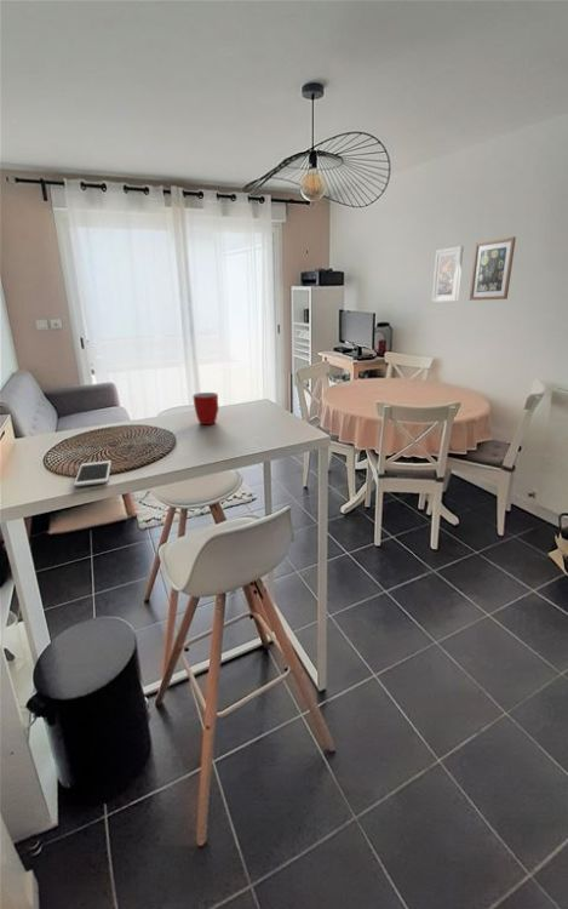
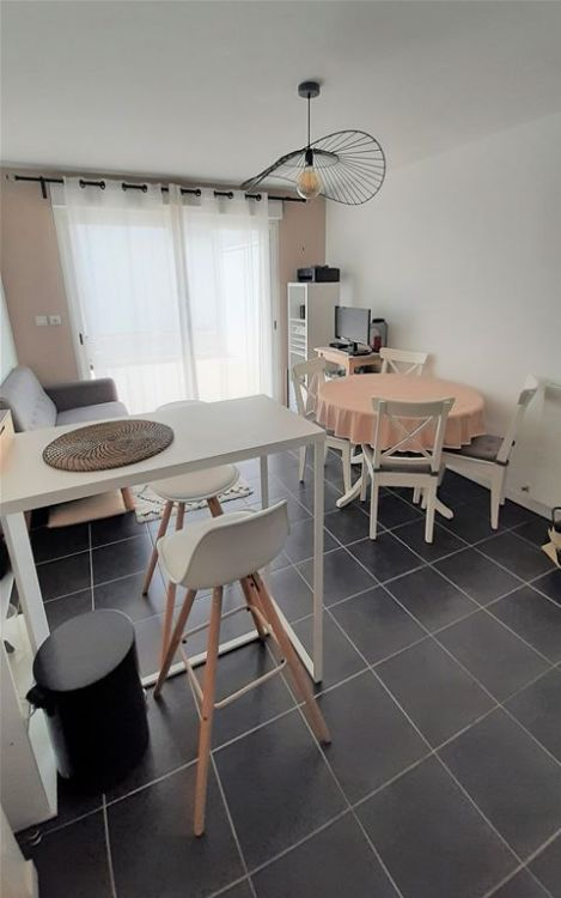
- cell phone [73,459,113,487]
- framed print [431,245,465,303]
- mug [191,391,219,425]
- wall art [467,235,517,302]
